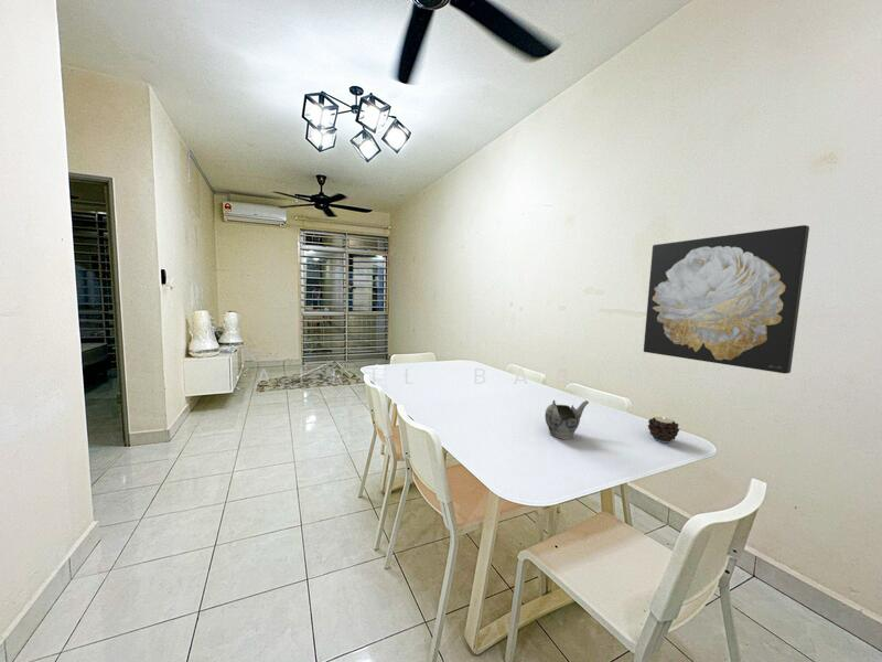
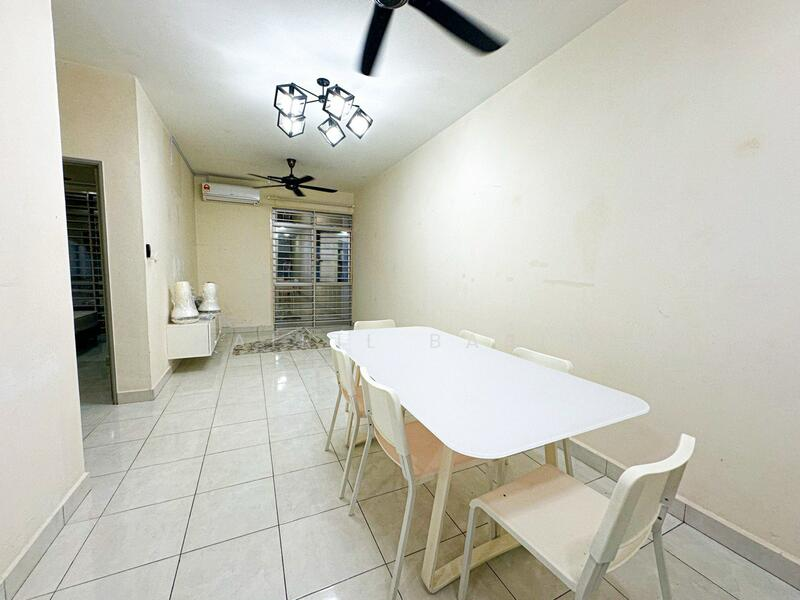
- wall art [643,224,810,375]
- candle [647,416,680,444]
- teapot [544,399,590,440]
